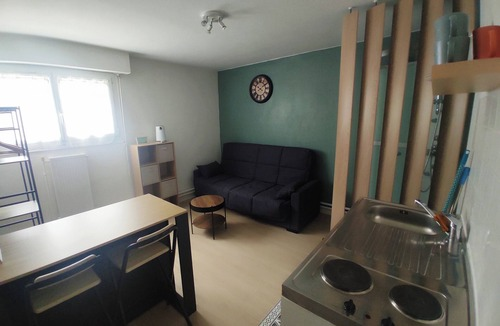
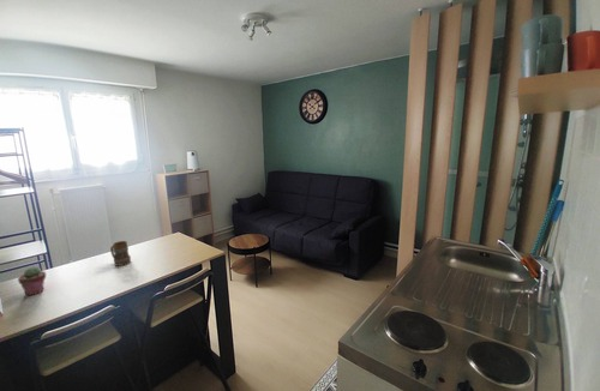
+ potted succulent [17,265,47,296]
+ mug [109,240,132,267]
